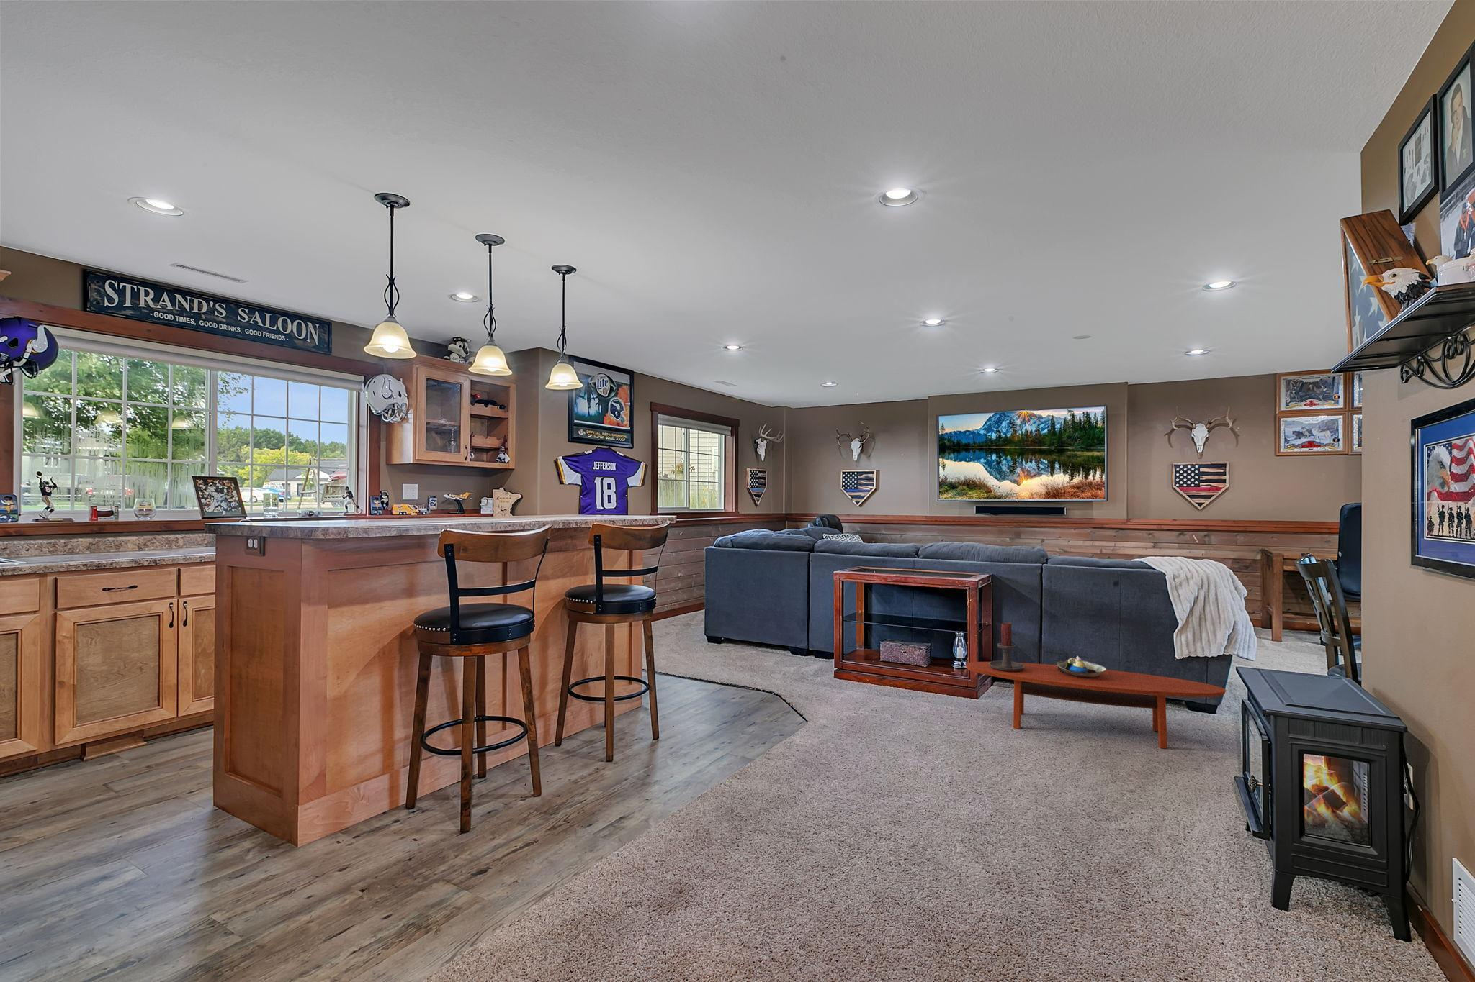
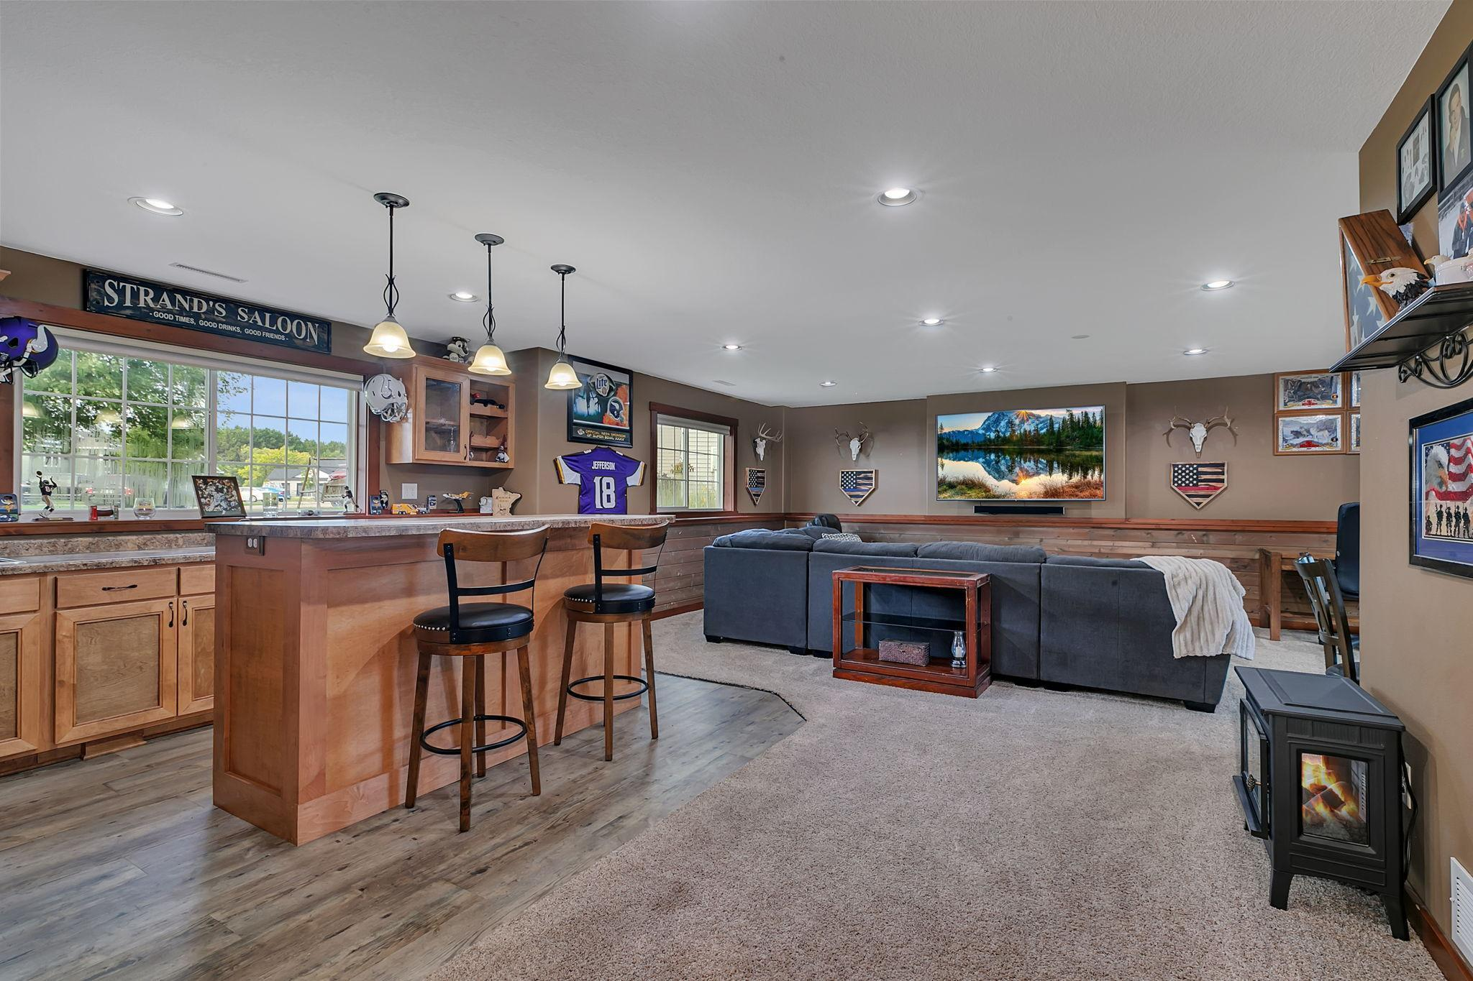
- decorative bowl [1054,655,1108,677]
- candle holder [989,621,1024,672]
- coffee table [964,661,1226,749]
